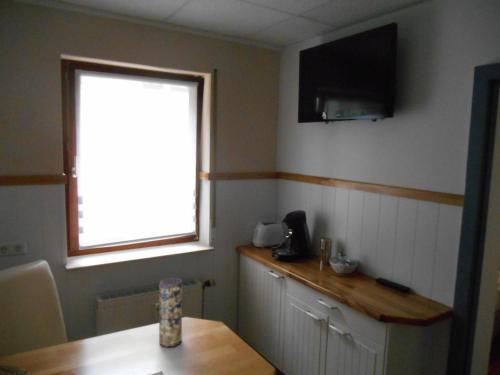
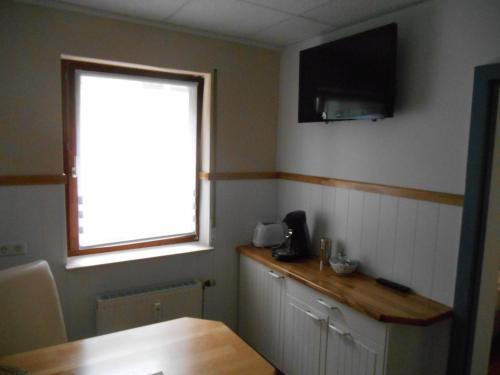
- vase [158,277,183,348]
